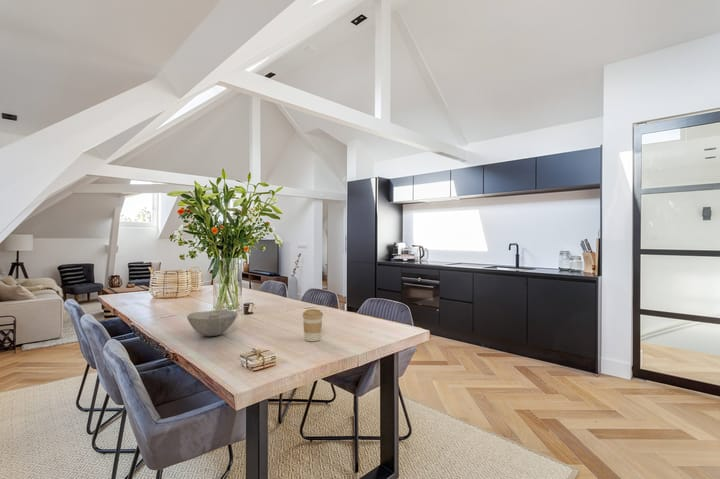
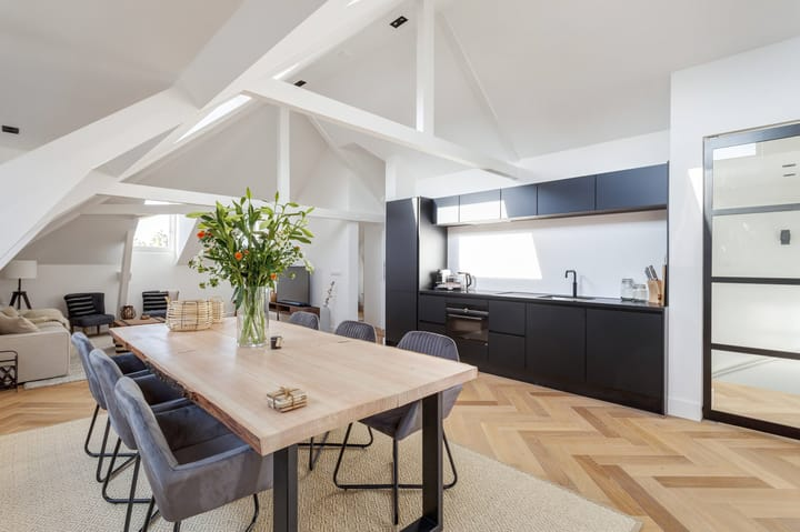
- bowl [186,309,238,337]
- coffee cup [301,308,324,342]
